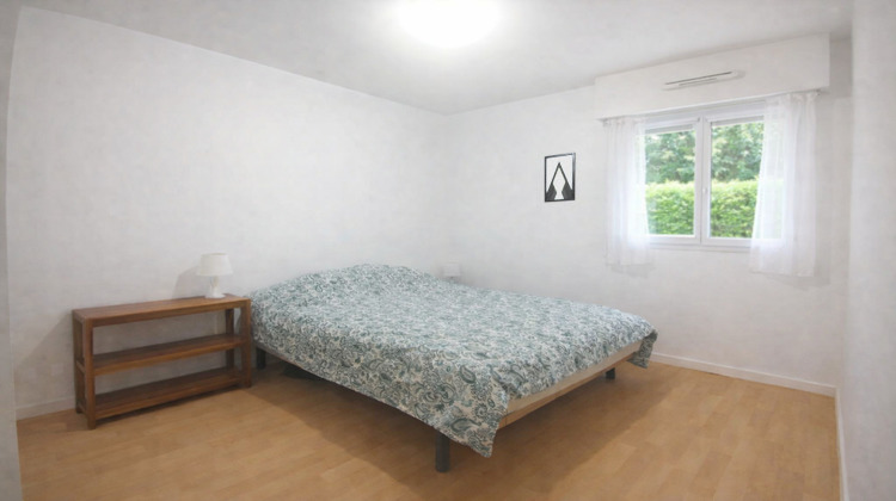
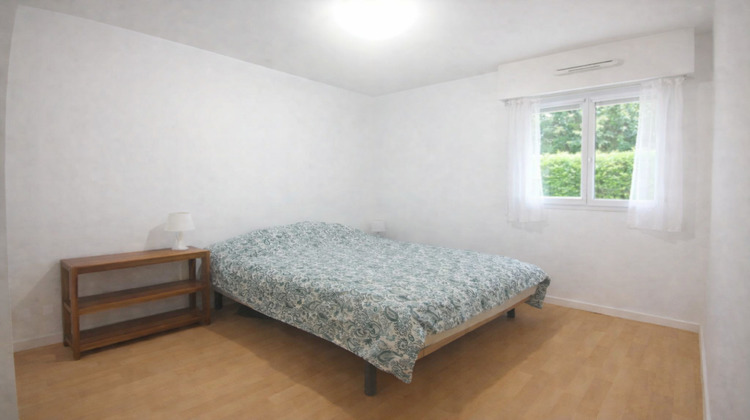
- wall art [544,151,577,204]
